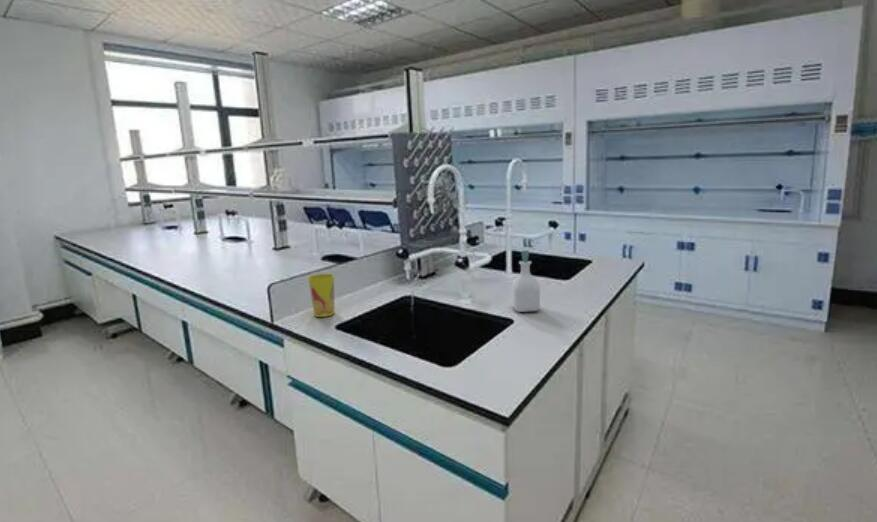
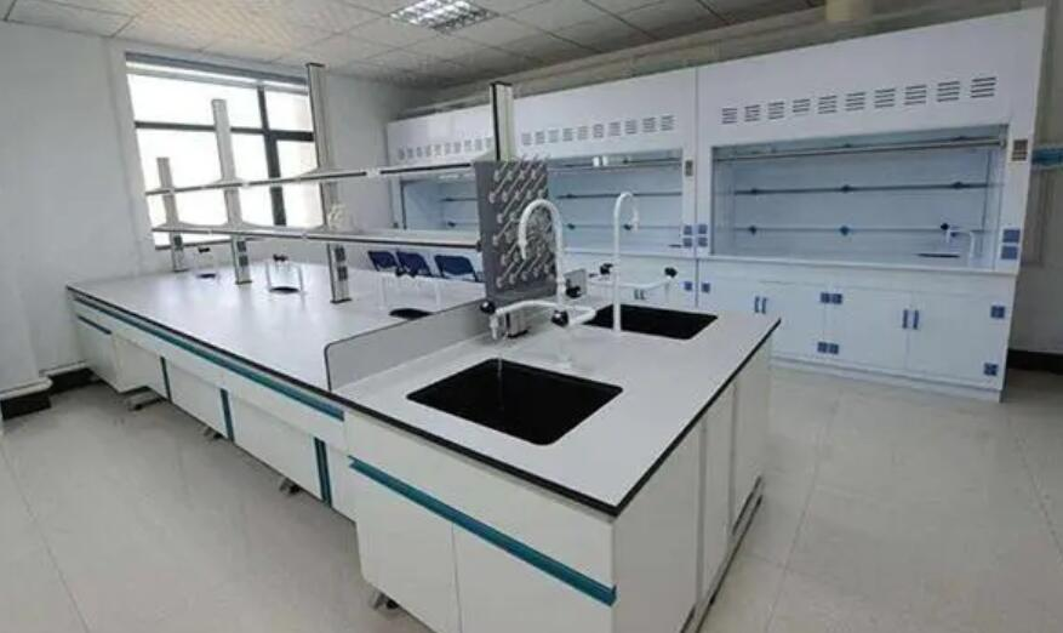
- soap bottle [510,249,541,313]
- cup [307,273,336,318]
